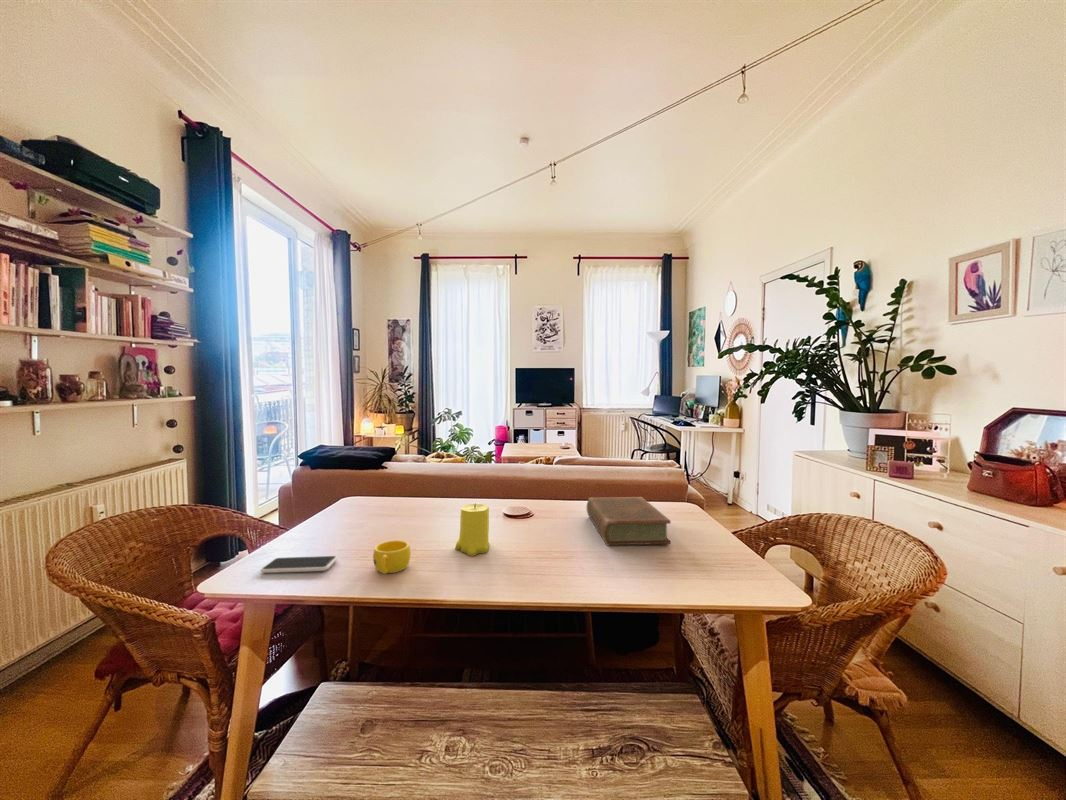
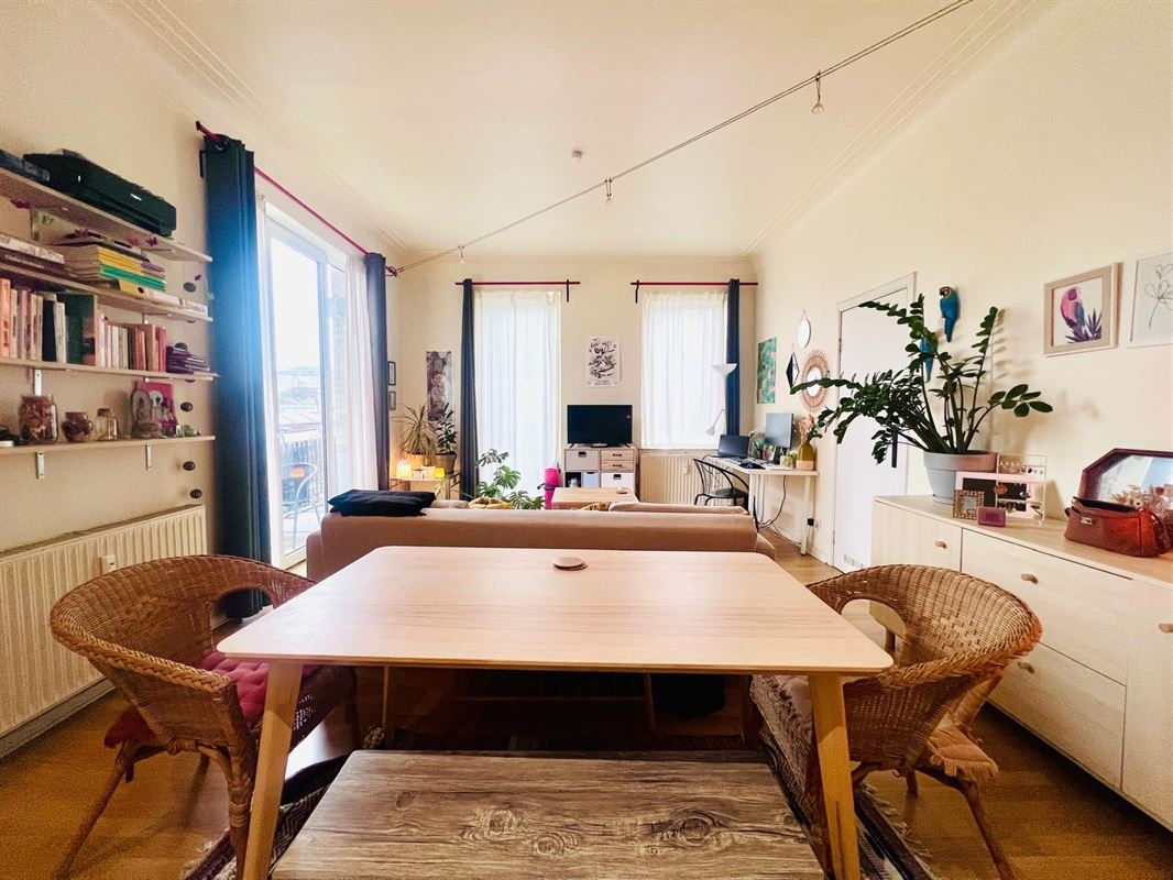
- cup [372,539,412,575]
- candle [454,503,490,557]
- smartphone [260,555,339,574]
- book [586,496,672,546]
